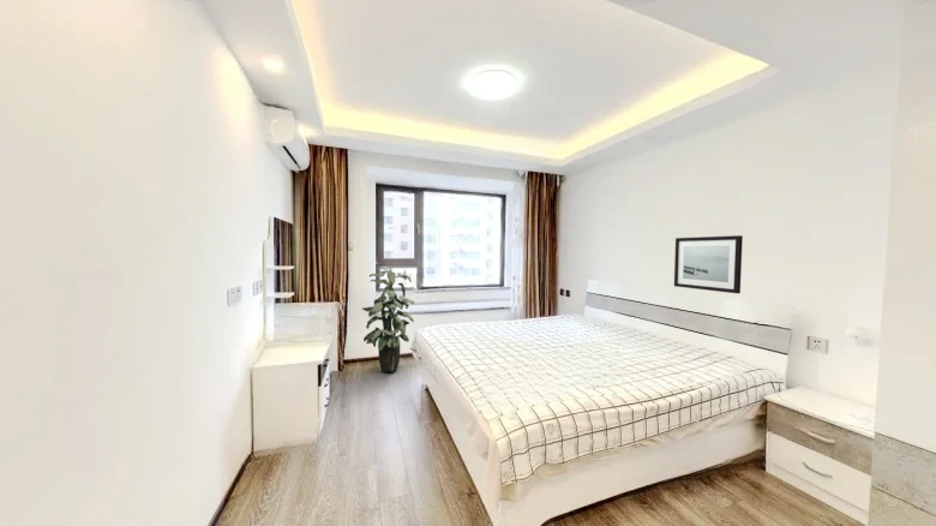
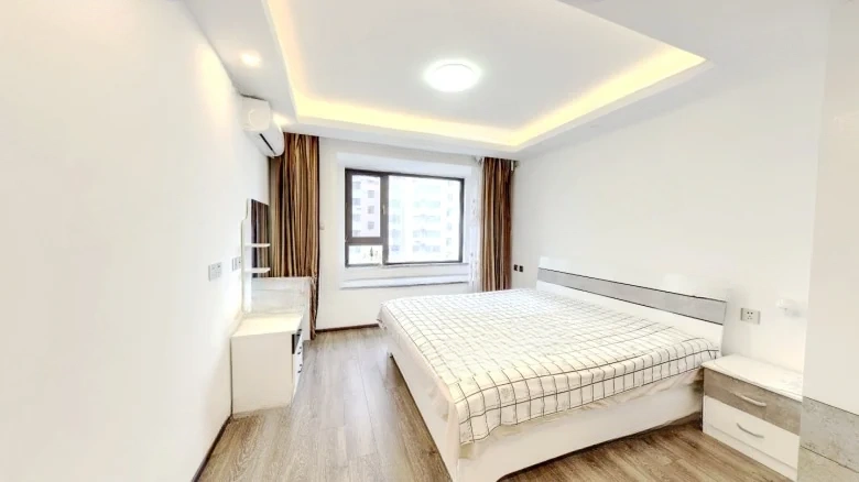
- indoor plant [361,265,415,373]
- wall art [673,234,744,294]
